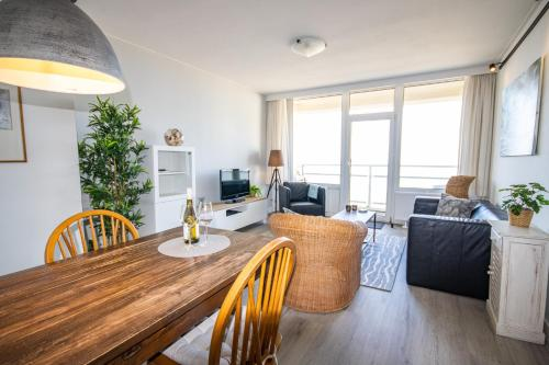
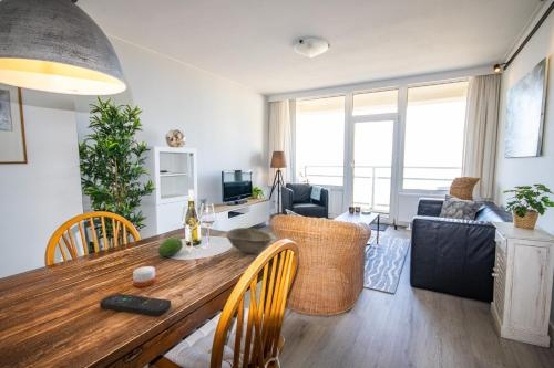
+ bowl [225,227,274,254]
+ remote control [99,292,172,317]
+ candle [132,257,156,288]
+ fruit [157,236,184,257]
